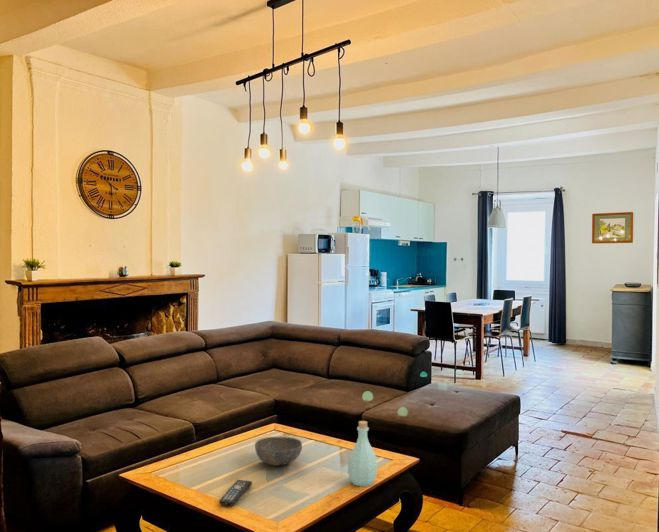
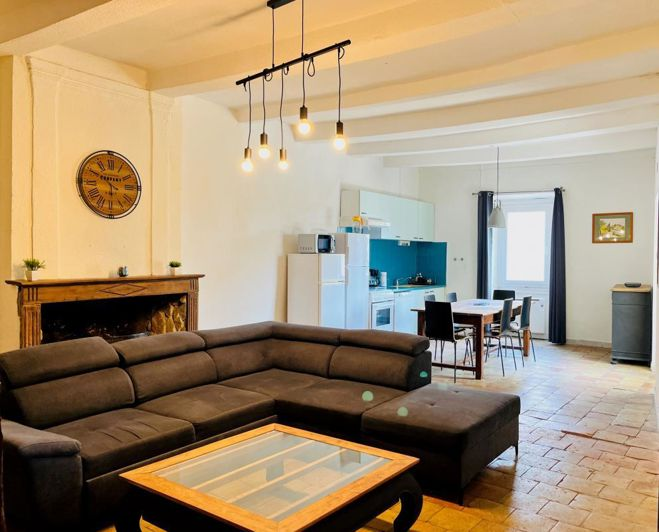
- remote control [218,479,253,507]
- bowl [254,436,303,467]
- bottle [347,420,378,487]
